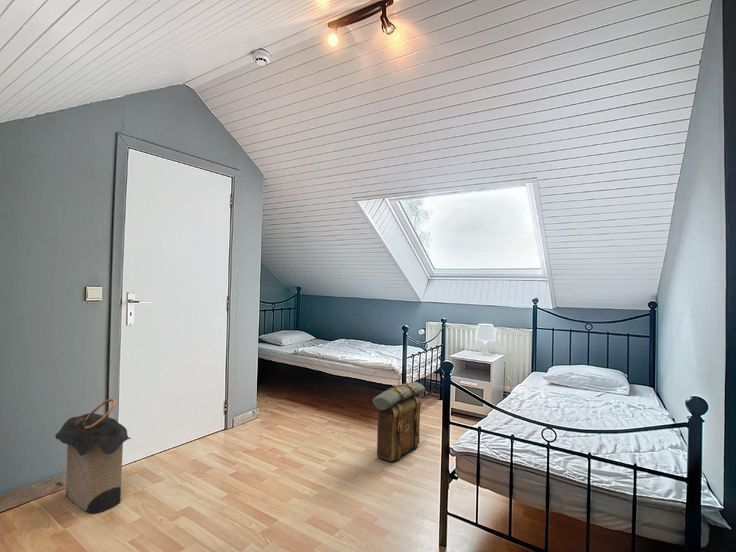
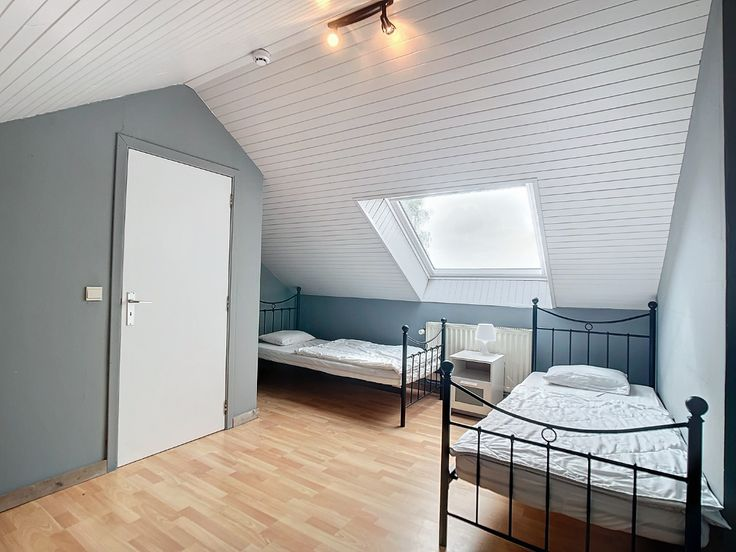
- laundry hamper [54,397,133,515]
- backpack [372,381,426,463]
